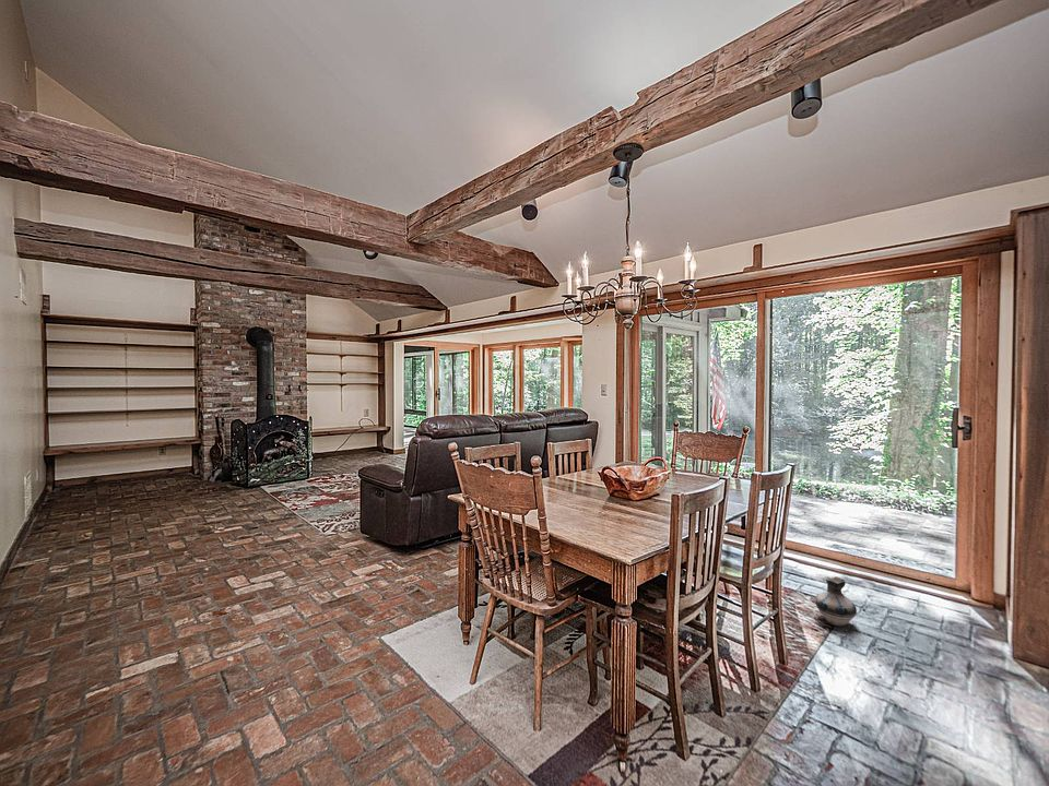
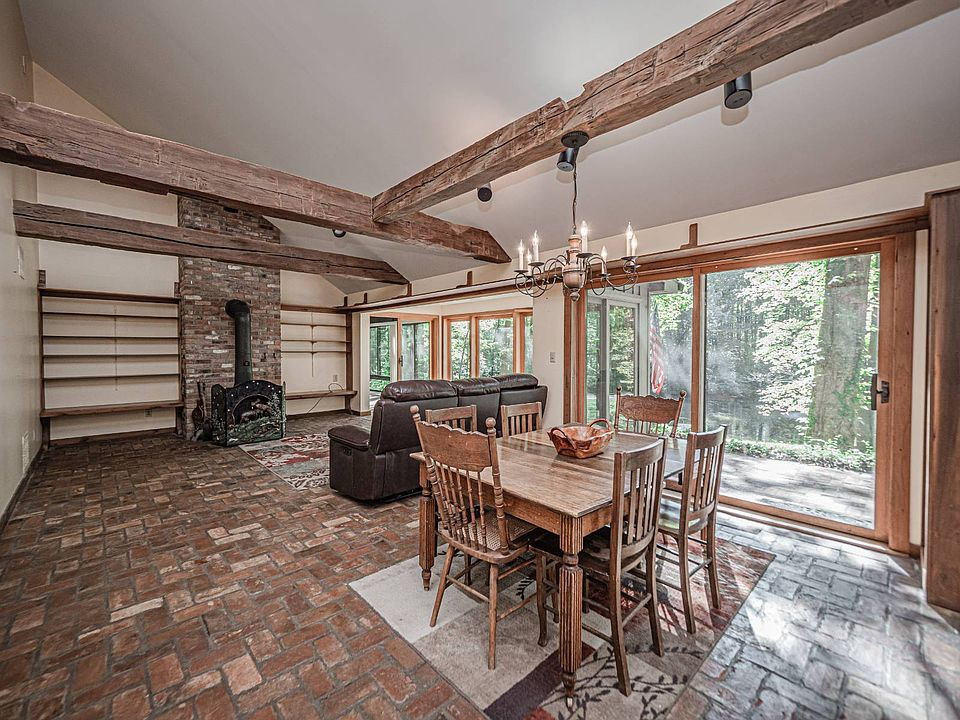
- ceramic jug [814,575,858,627]
